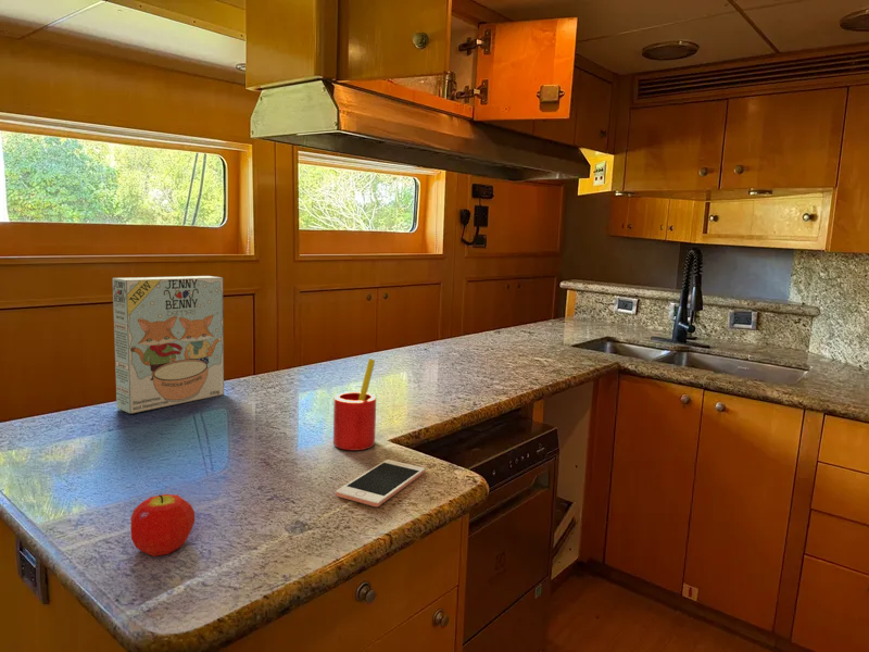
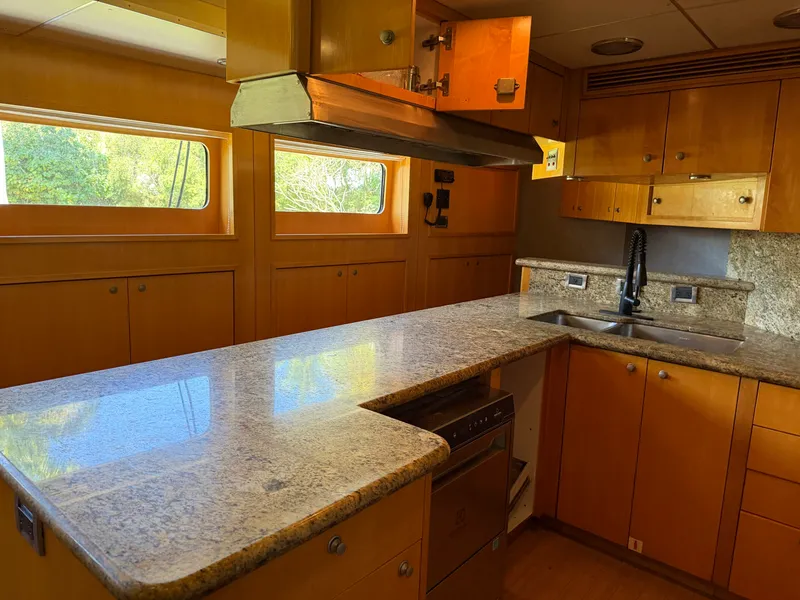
- cell phone [335,459,426,507]
- cereal box [112,275,225,415]
- fruit [129,493,196,557]
- straw [332,358,377,452]
